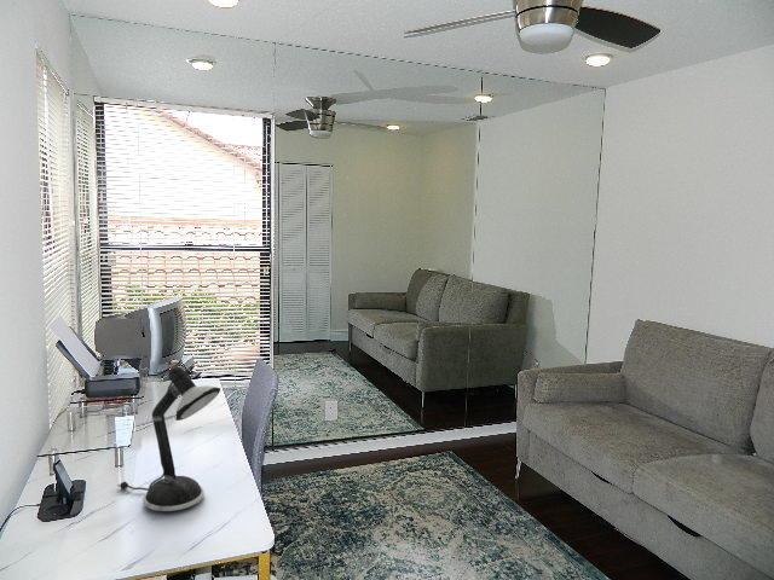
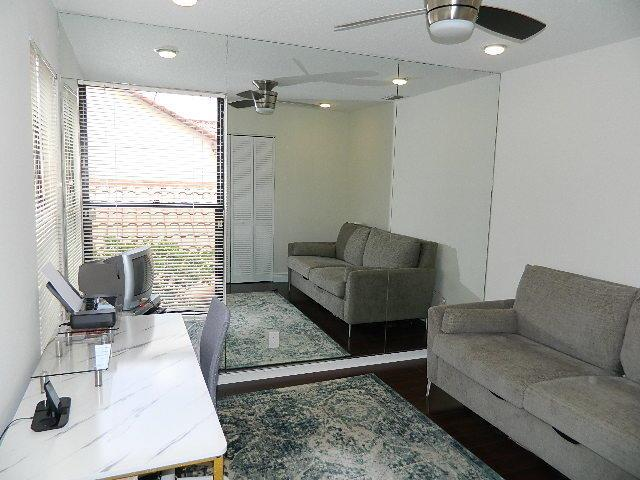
- desk lamp [116,366,221,512]
